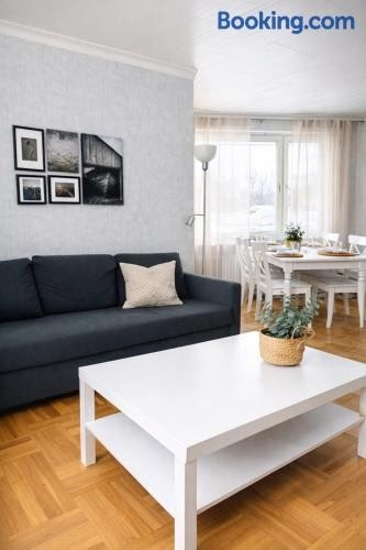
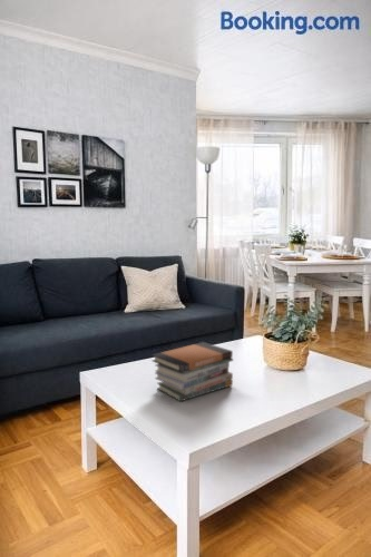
+ book stack [150,341,234,402]
